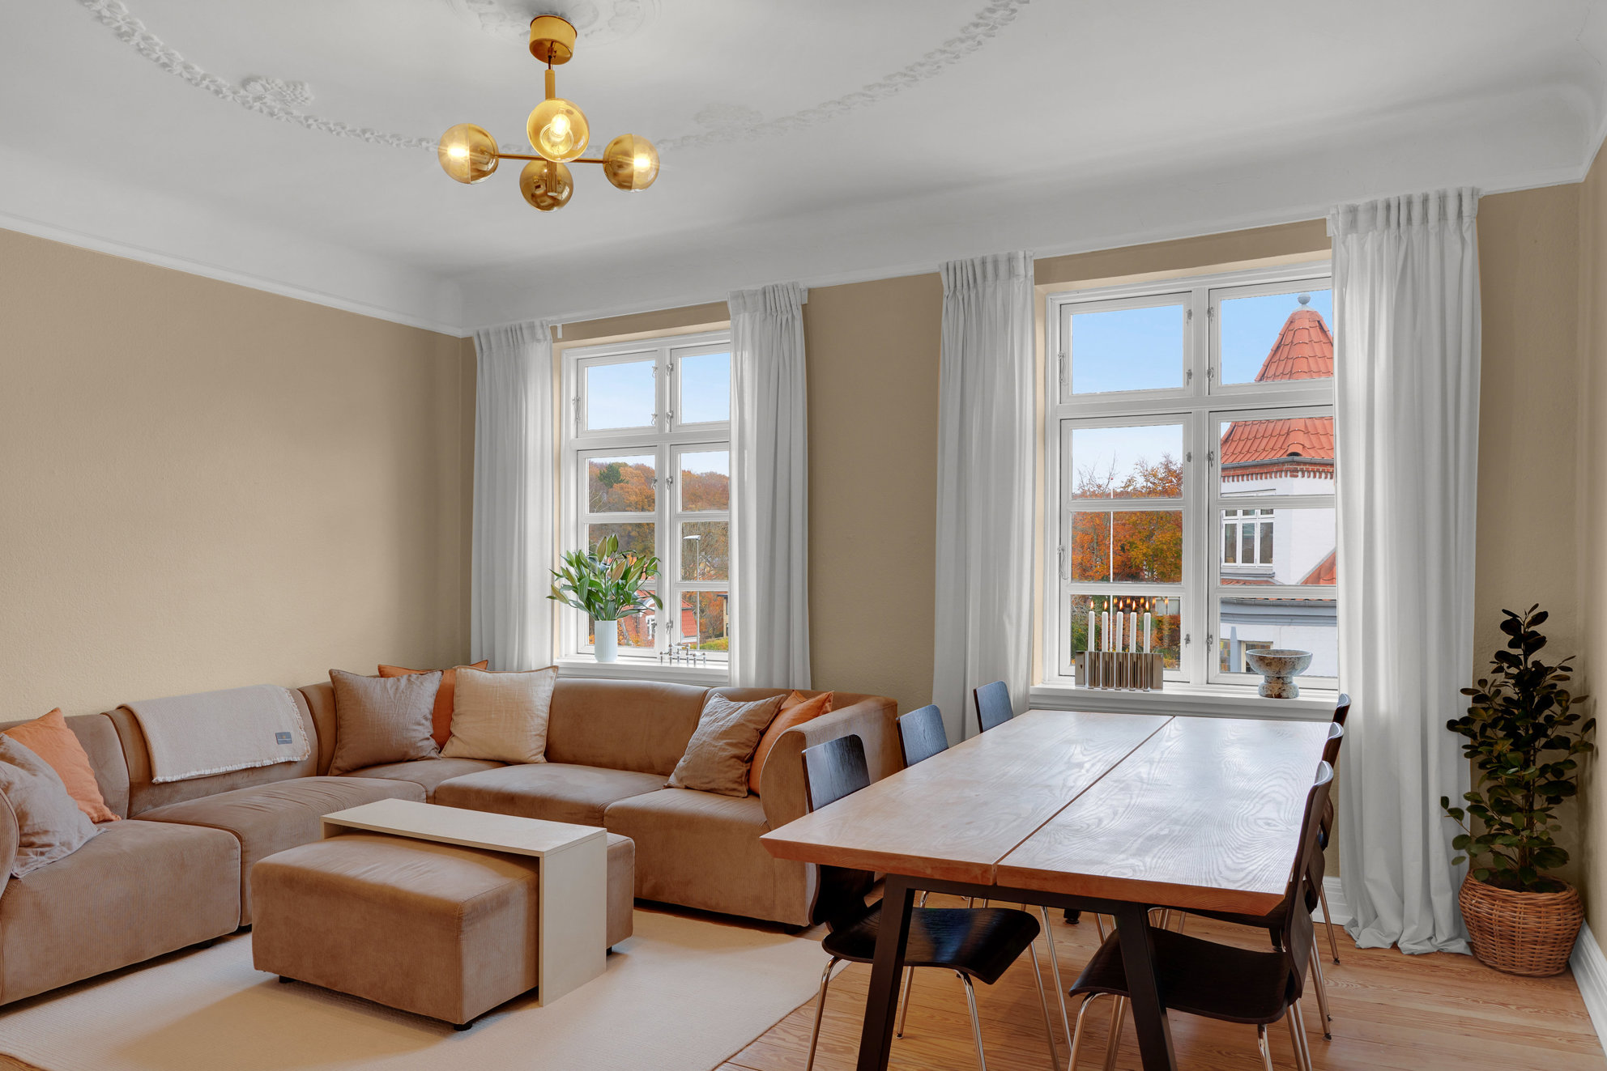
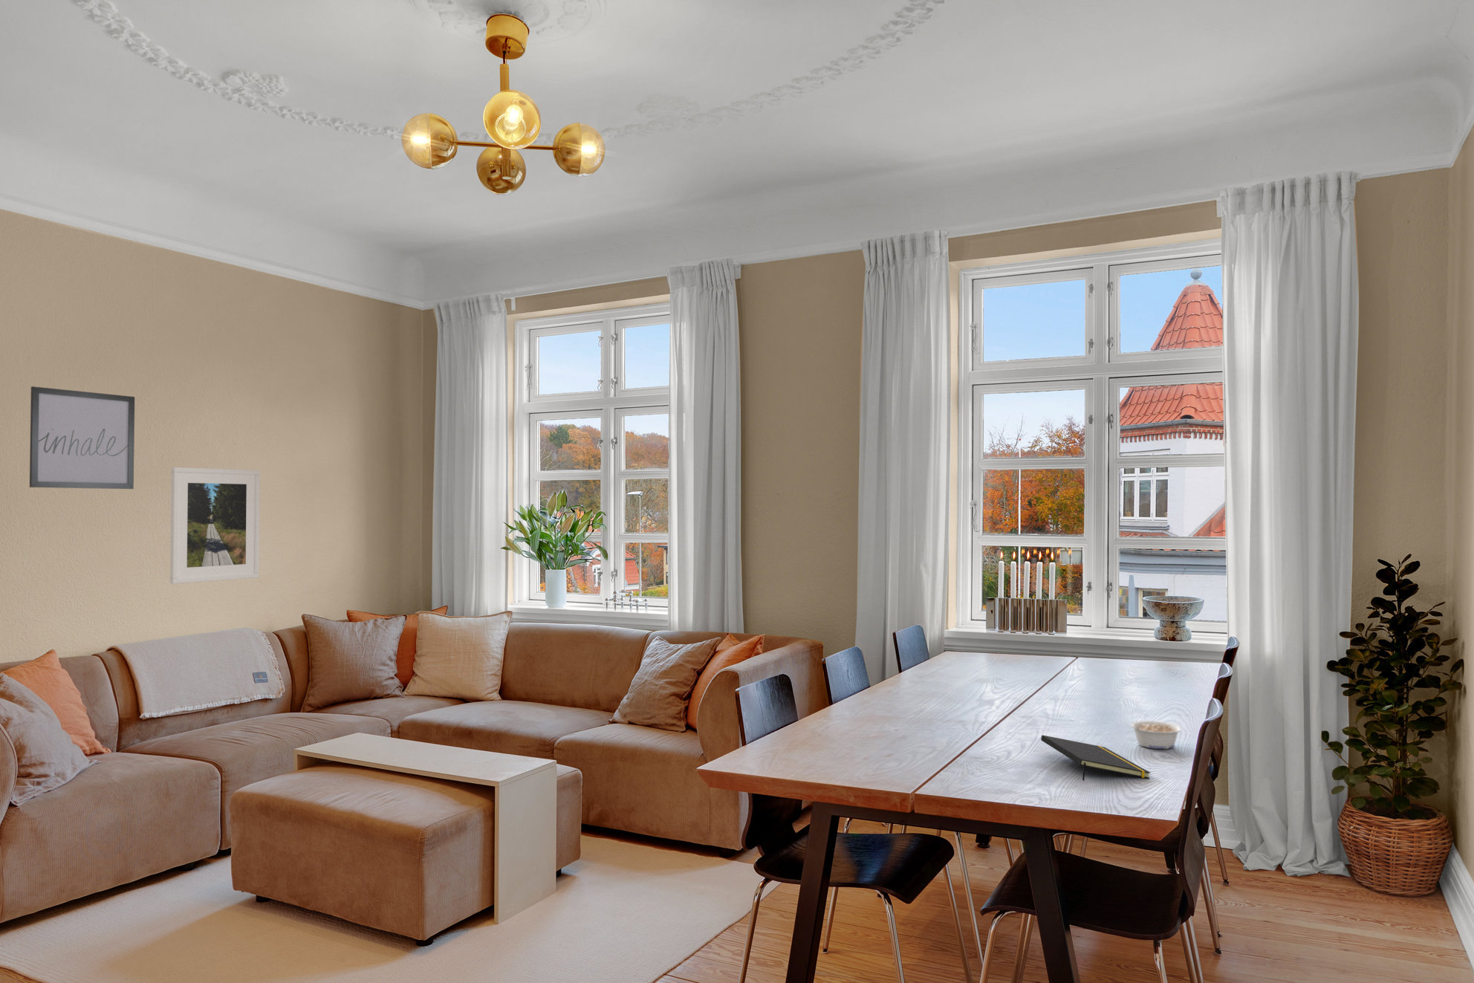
+ legume [1127,720,1182,749]
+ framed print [169,466,261,585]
+ wall art [29,385,135,489]
+ notepad [1040,735,1152,781]
